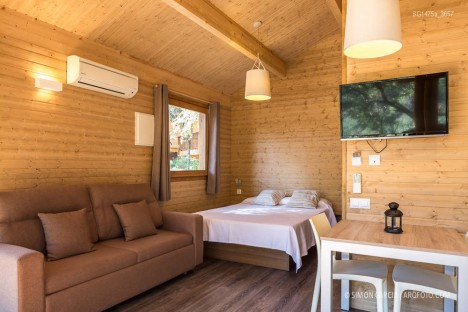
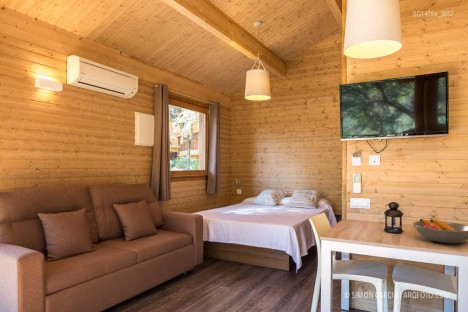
+ fruit bowl [412,218,468,245]
